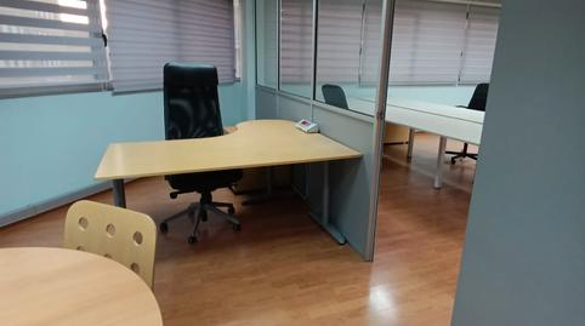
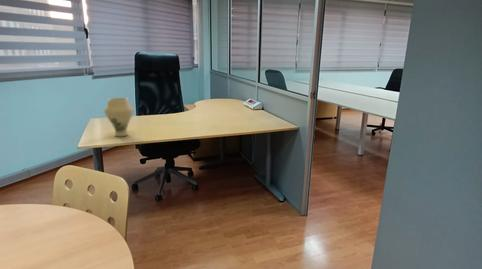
+ vase [103,97,135,138]
